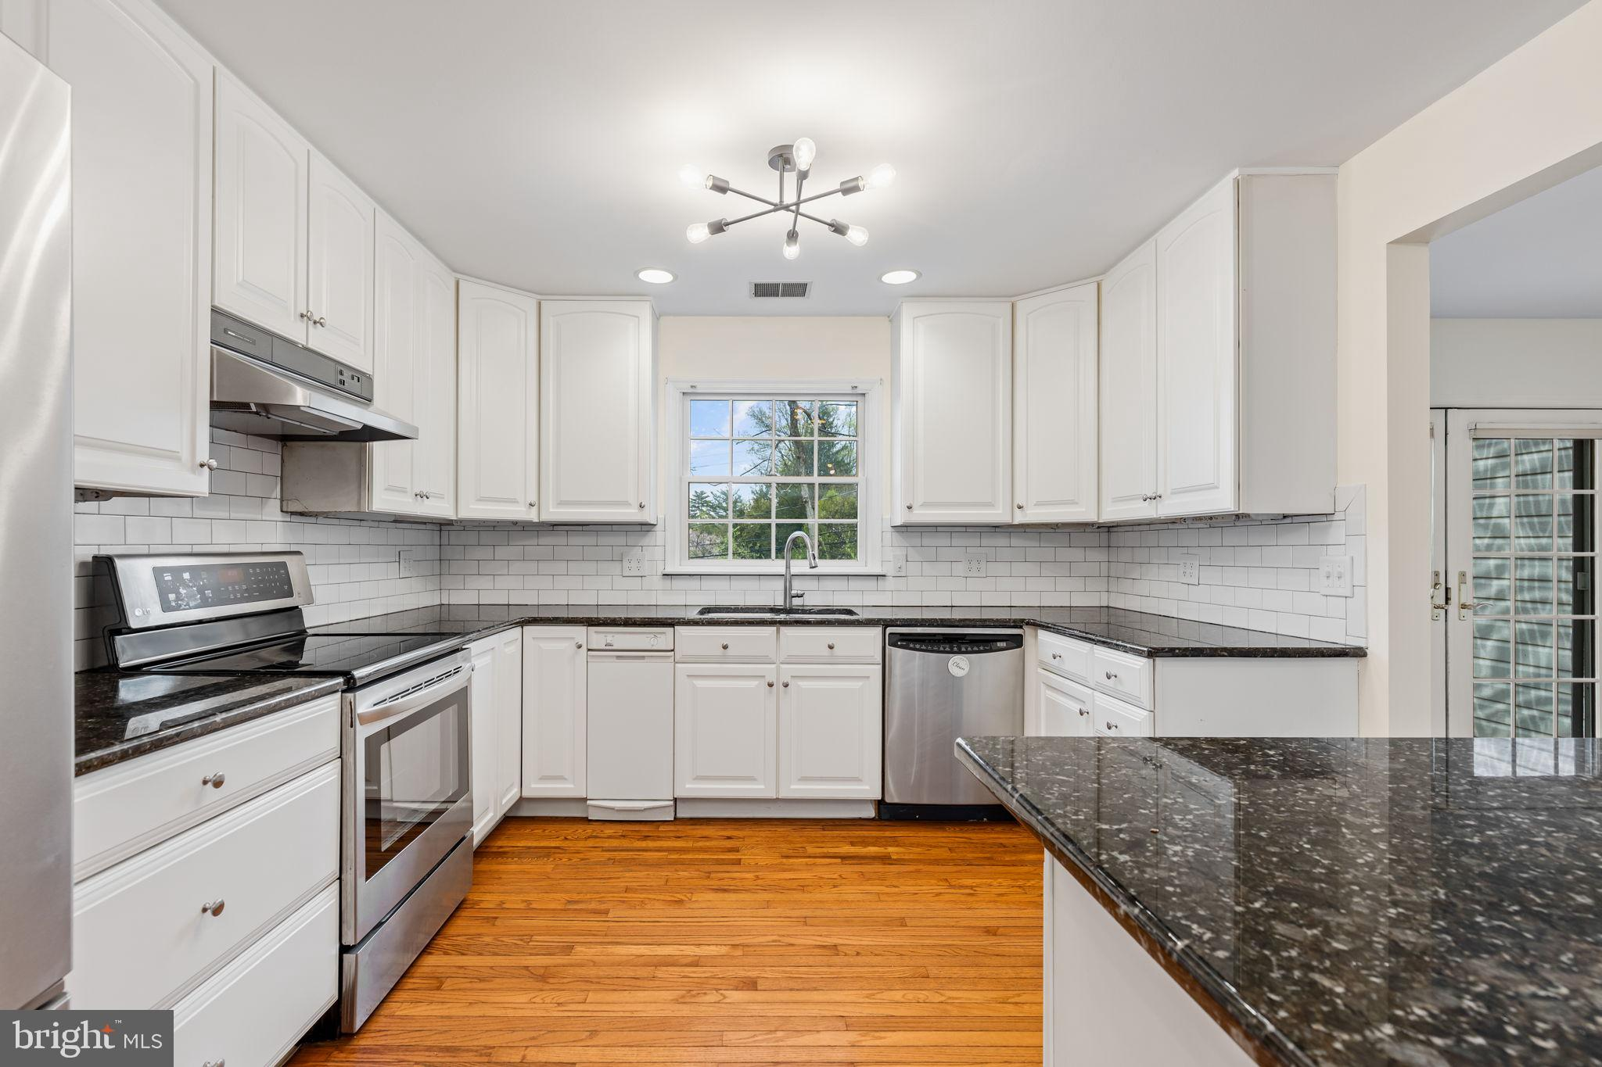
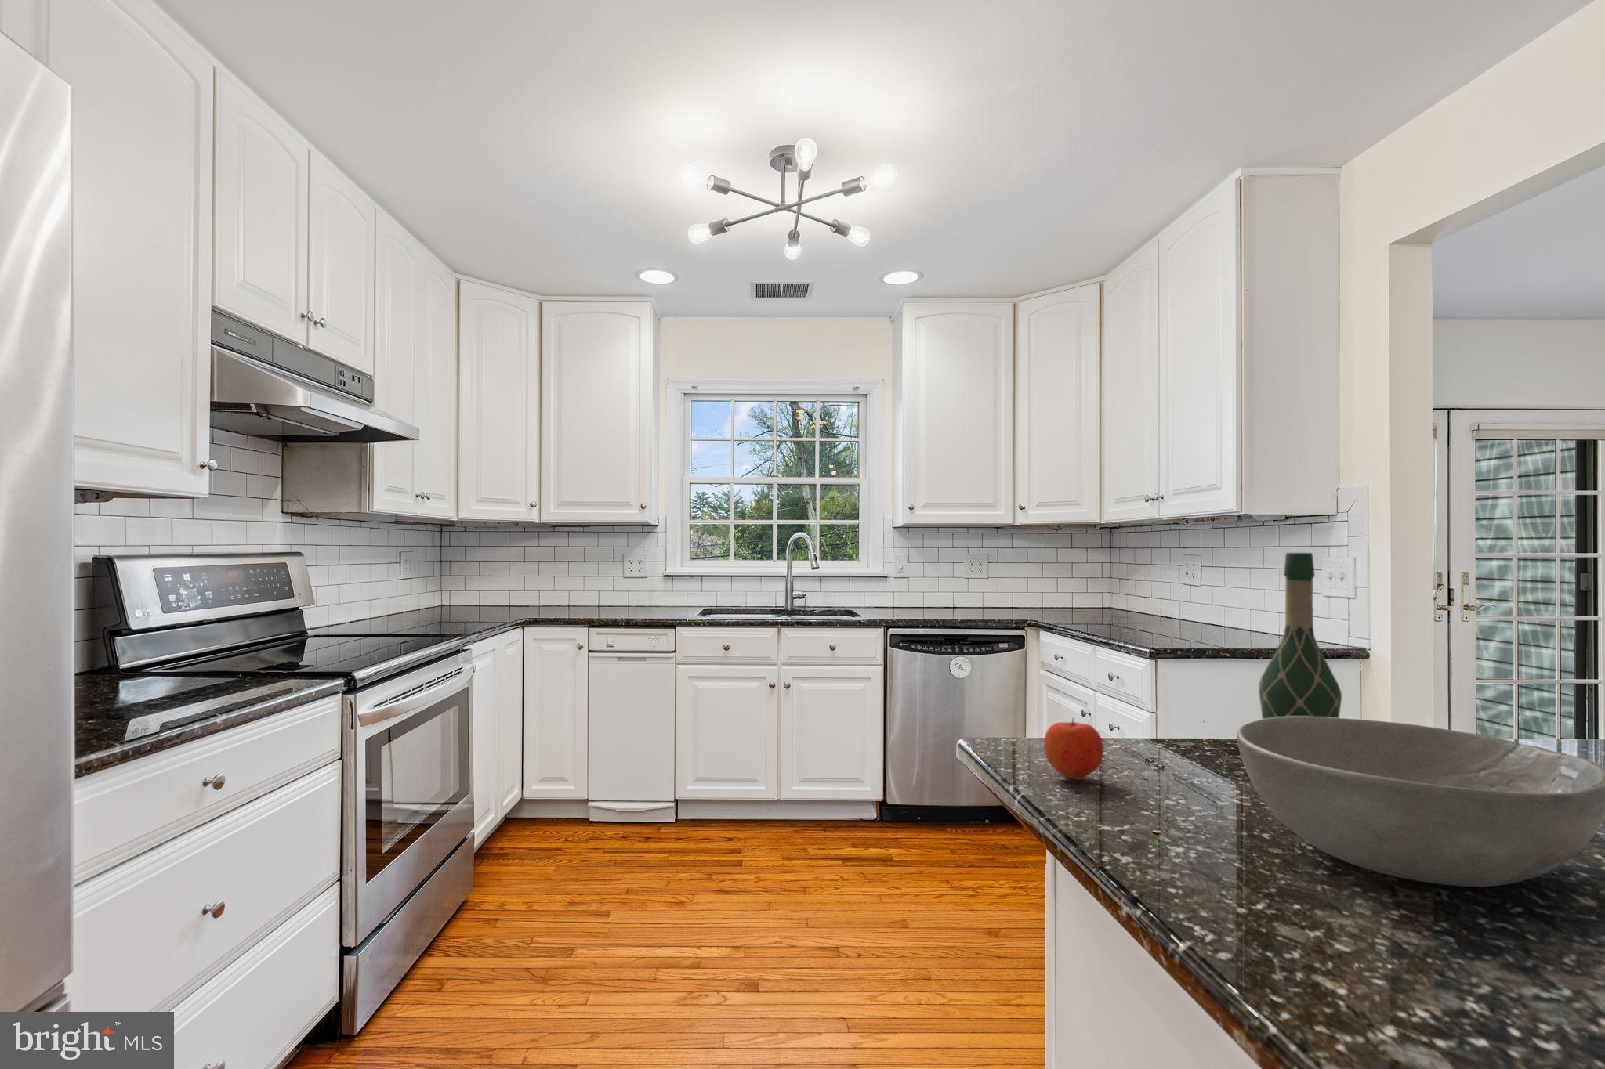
+ bowl [1236,717,1605,888]
+ wine bottle [1258,552,1342,719]
+ apple [1043,717,1104,780]
